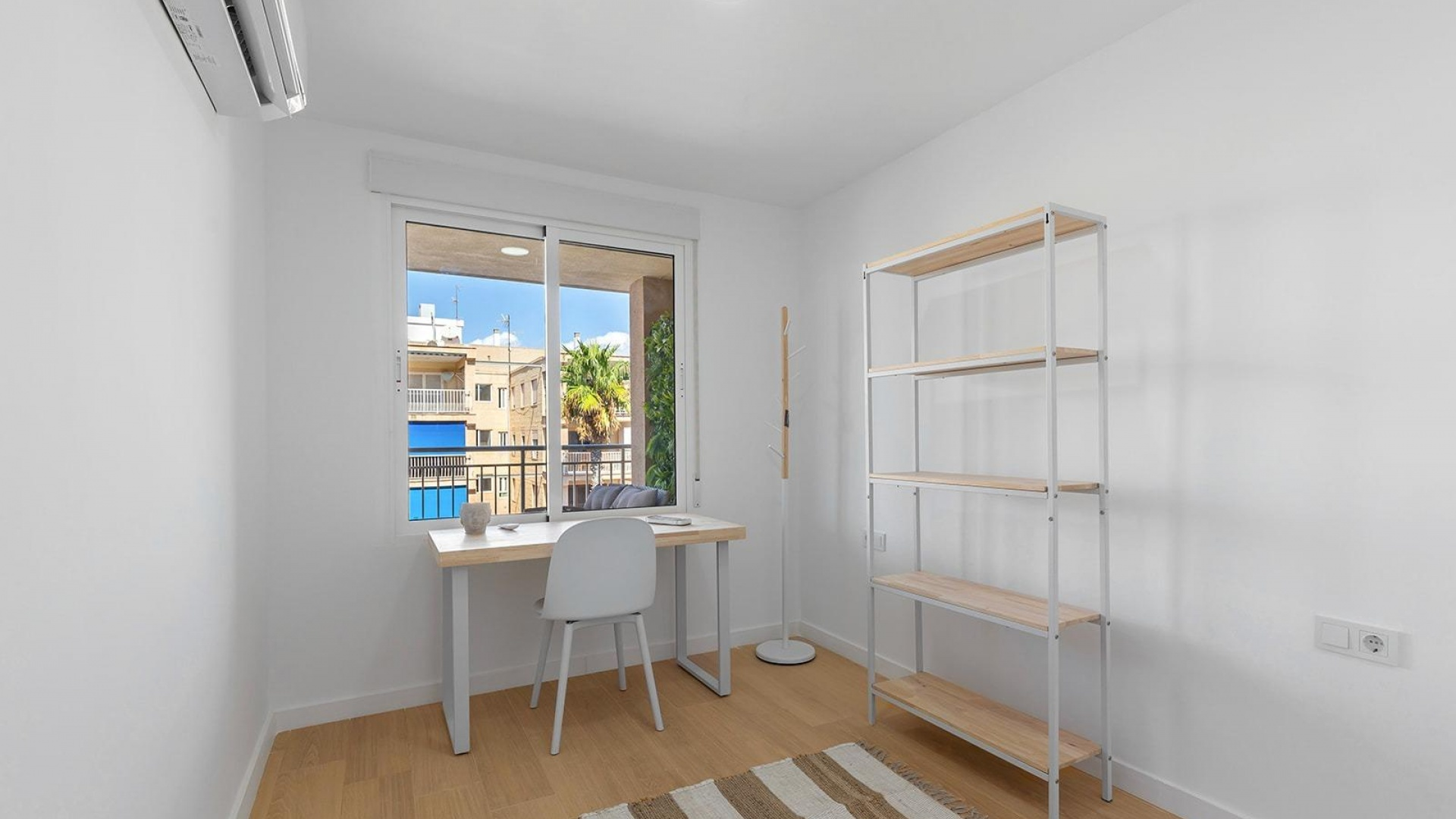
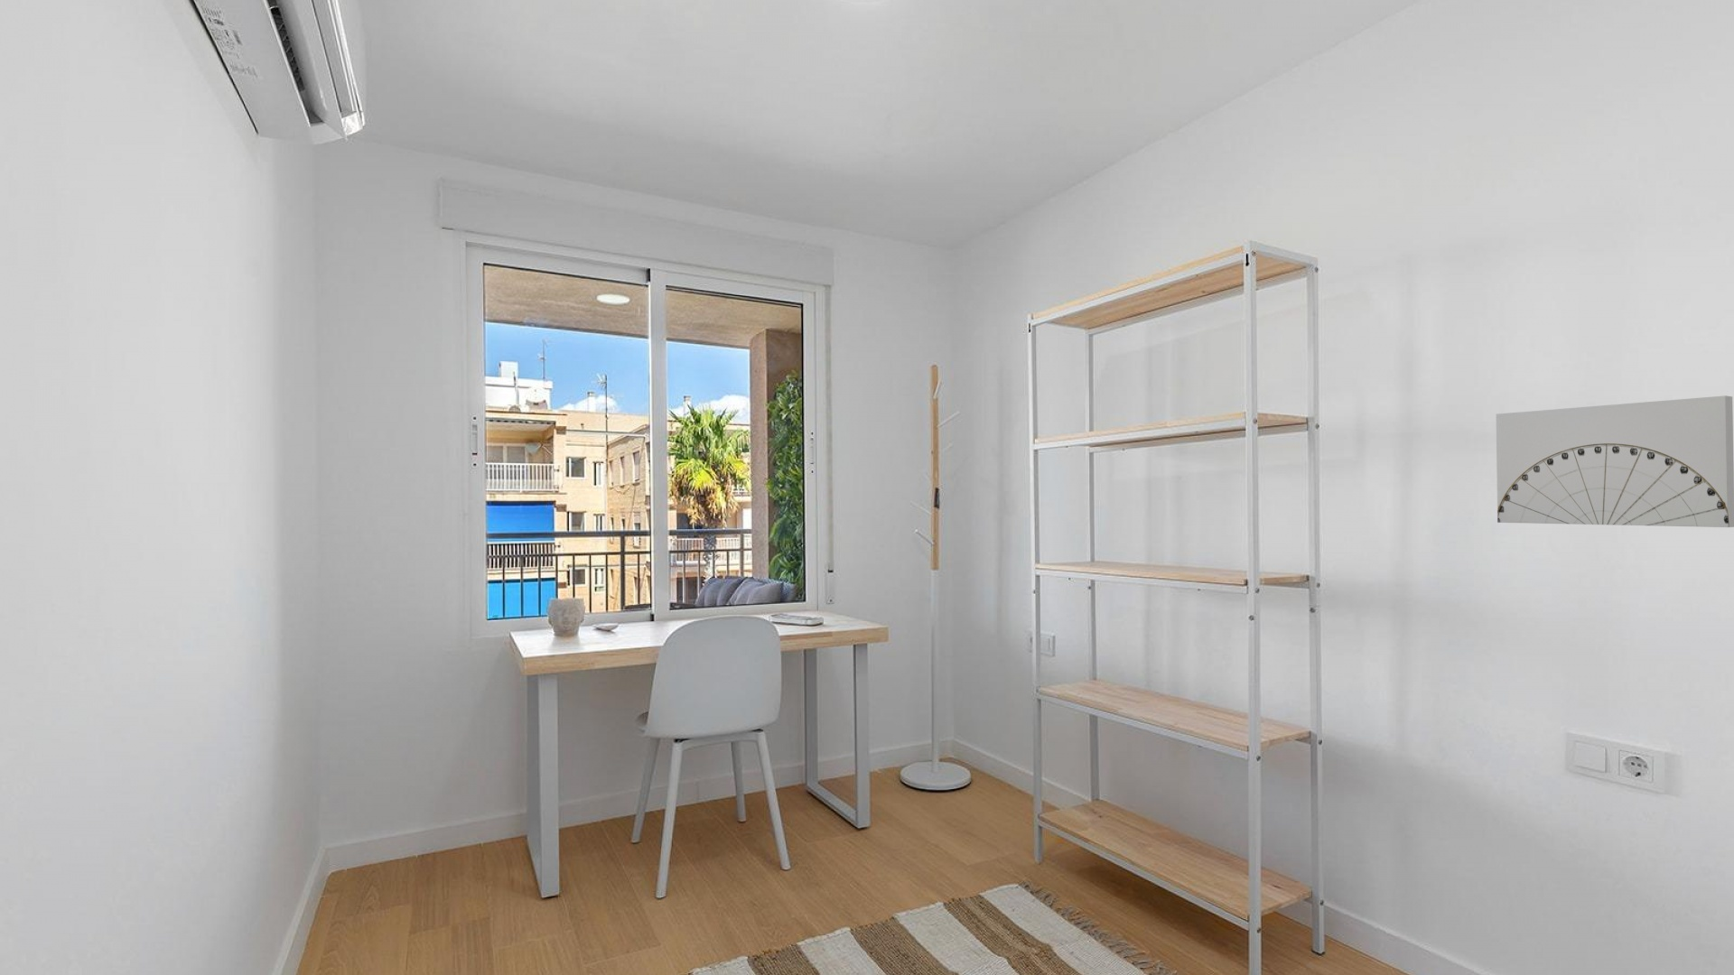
+ wall art [1496,394,1734,529]
